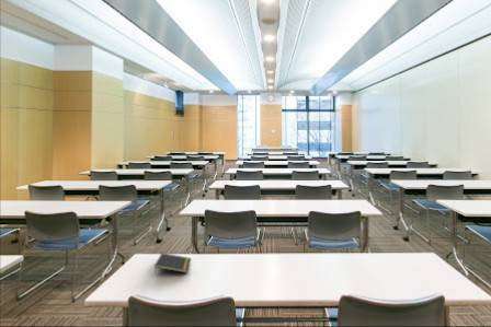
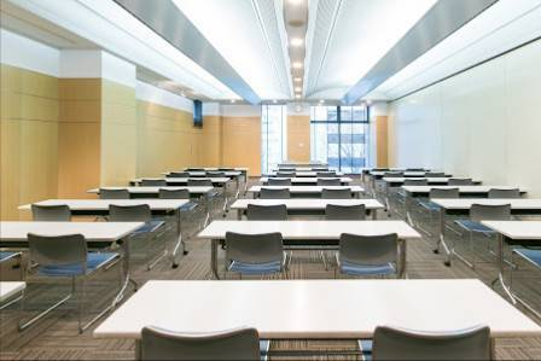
- notepad [153,252,192,276]
